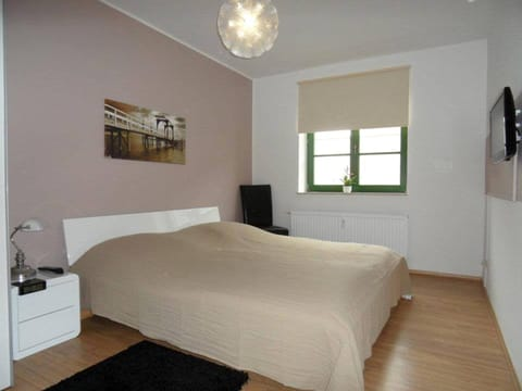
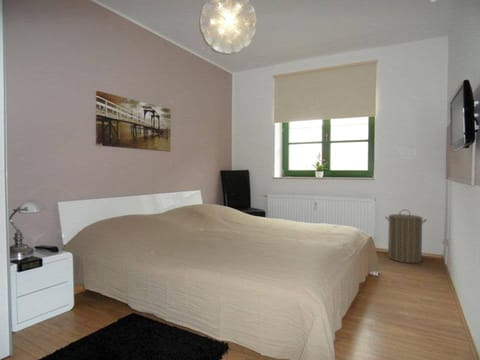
+ laundry hamper [384,208,428,264]
